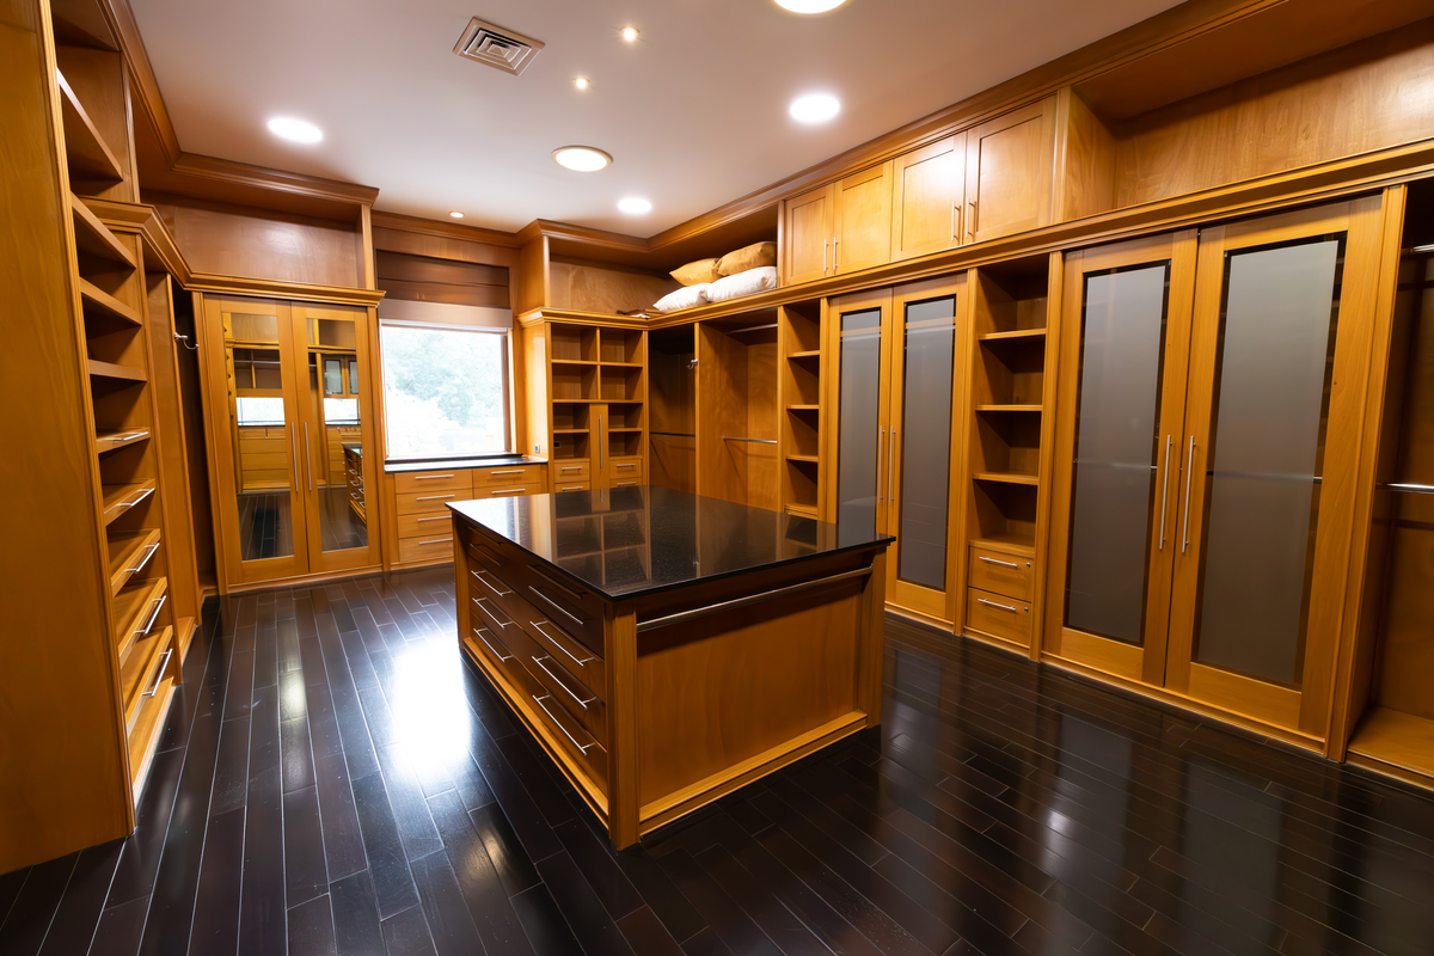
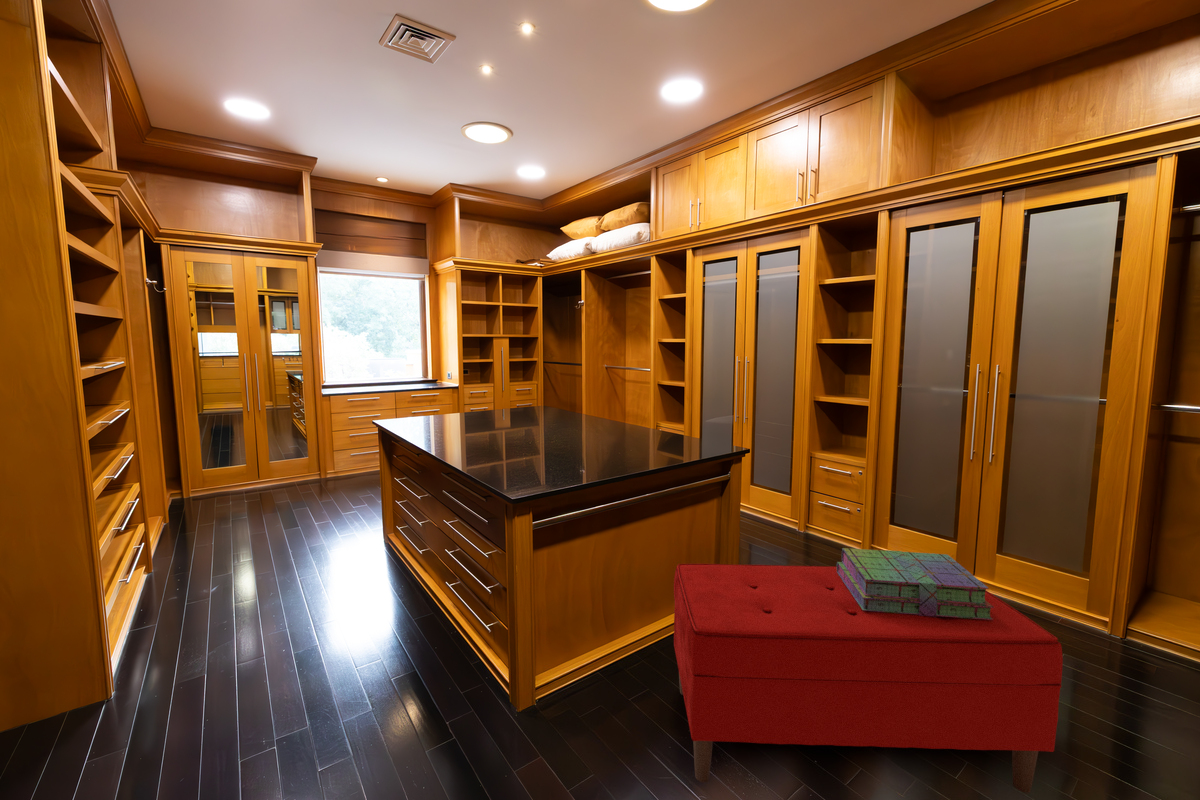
+ stack of books [836,547,994,620]
+ bench [673,563,1064,794]
